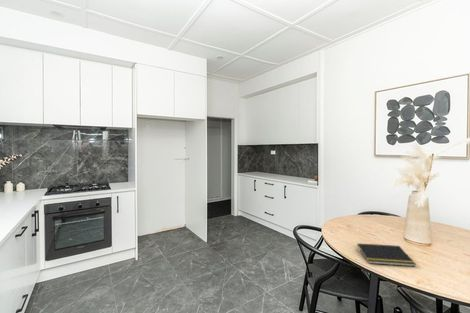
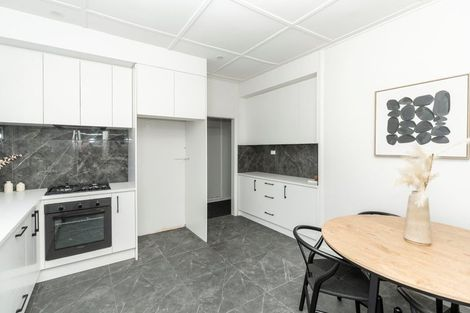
- notepad [355,242,416,267]
